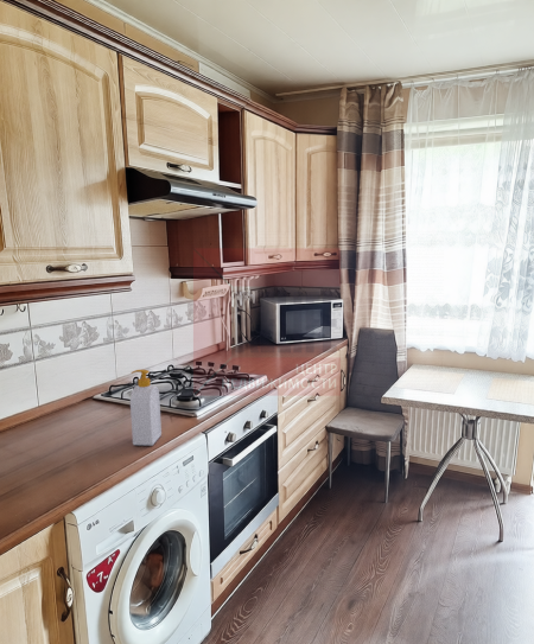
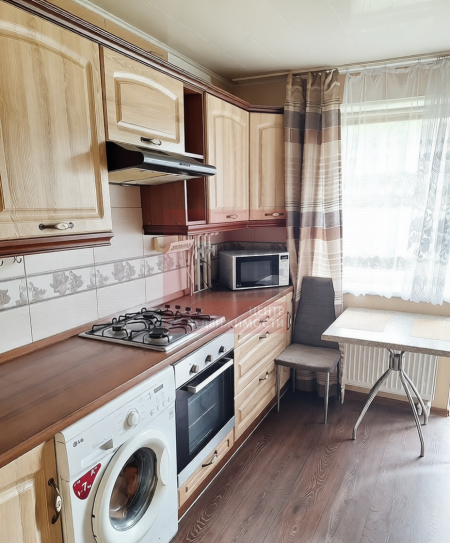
- soap bottle [129,369,163,447]
